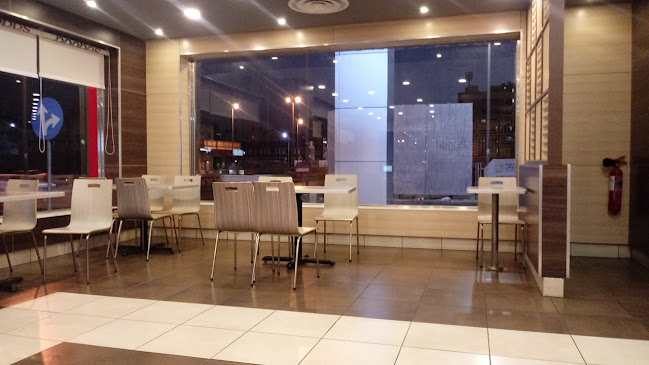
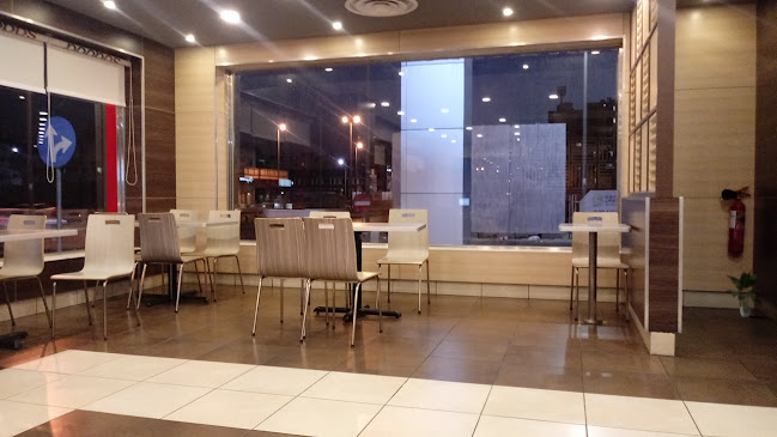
+ potted plant [723,268,763,318]
